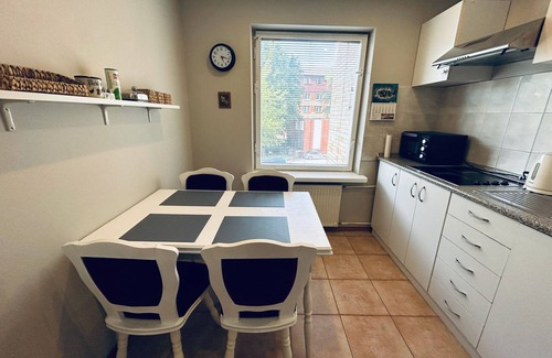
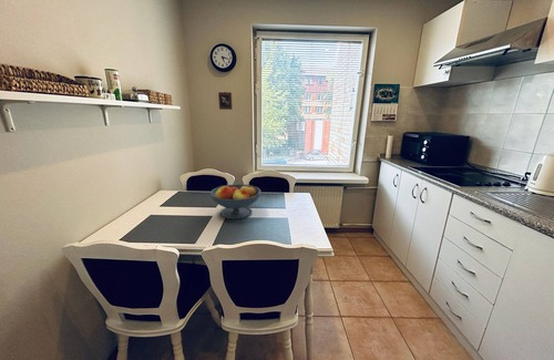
+ fruit bowl [209,183,261,220]
